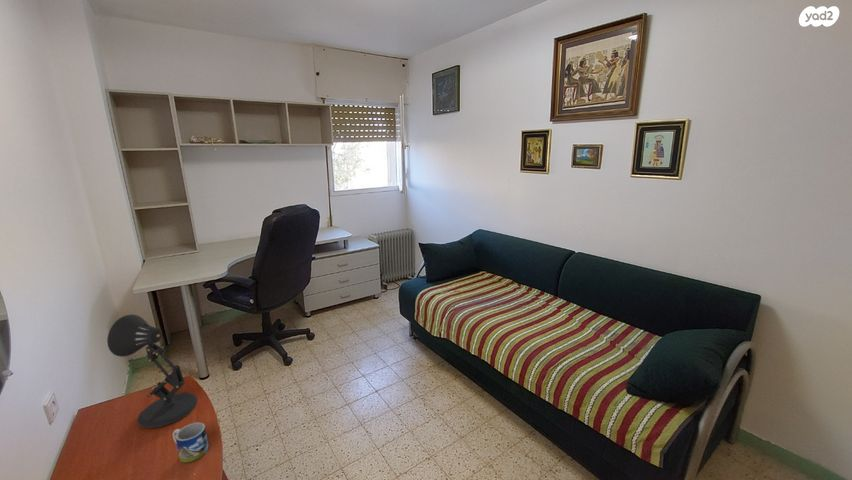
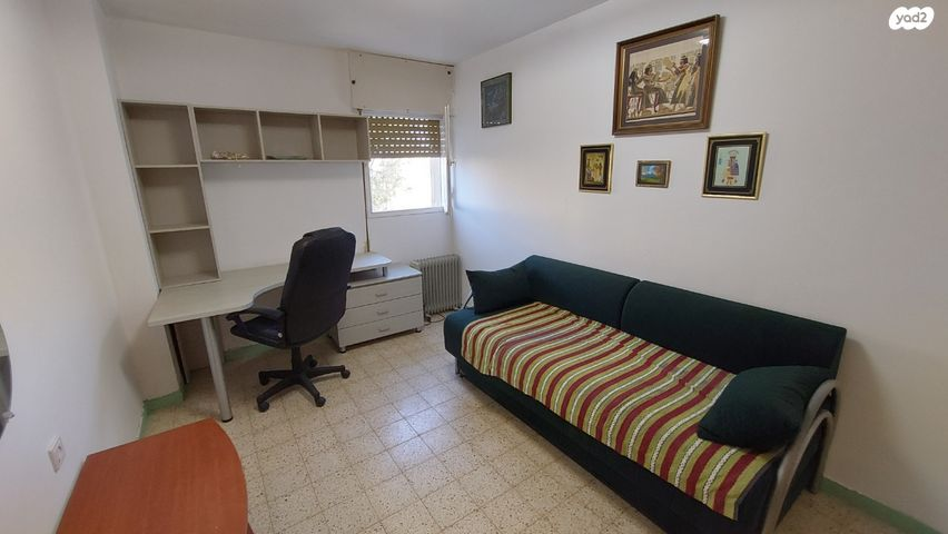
- desk lamp [106,314,198,429]
- mug [172,422,209,464]
